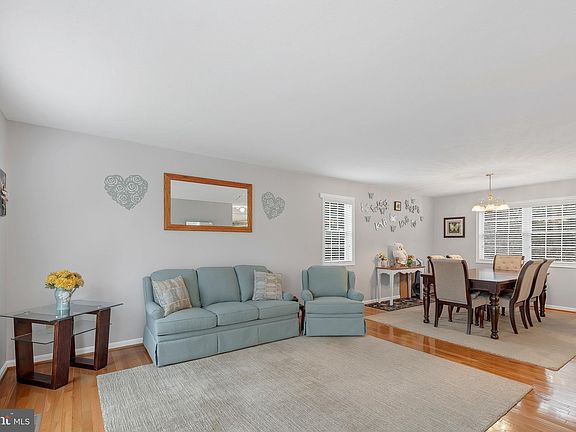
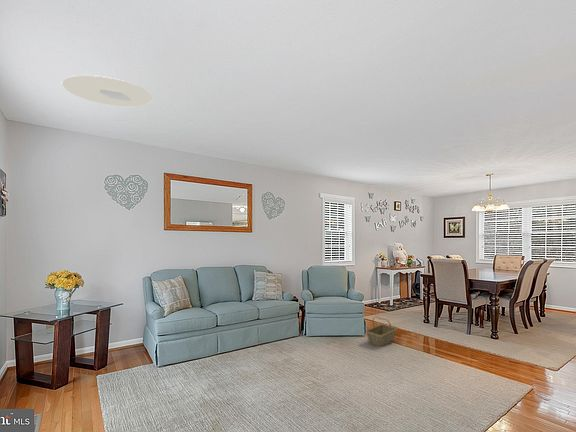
+ basket [365,316,398,347]
+ ceiling light [61,74,153,107]
